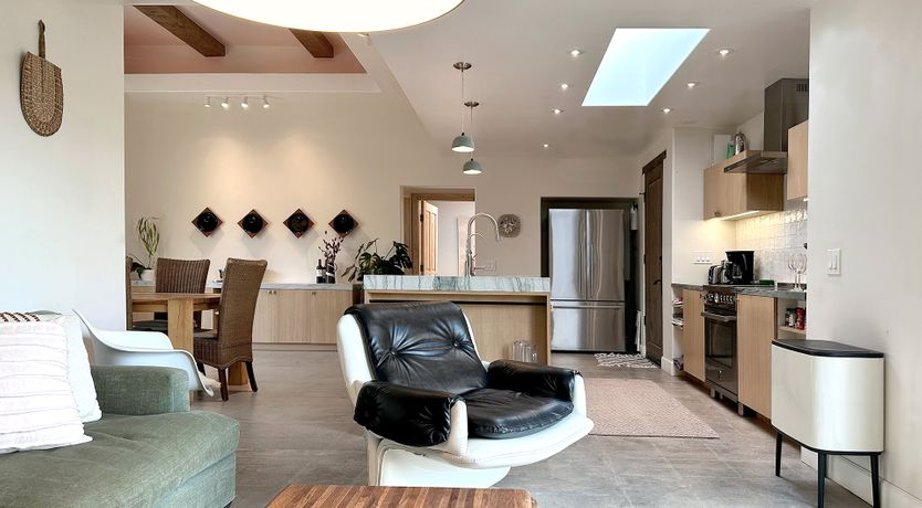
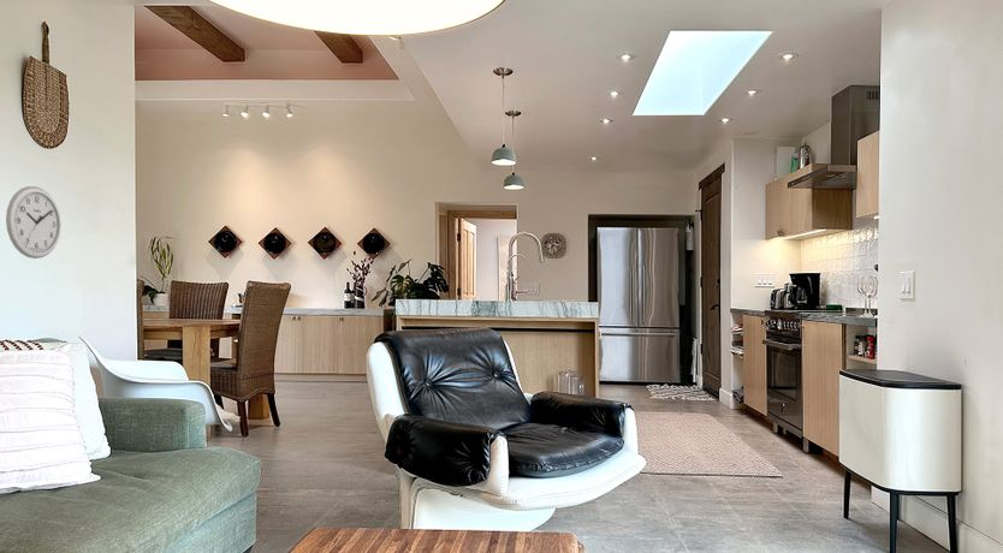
+ wall clock [5,185,63,260]
